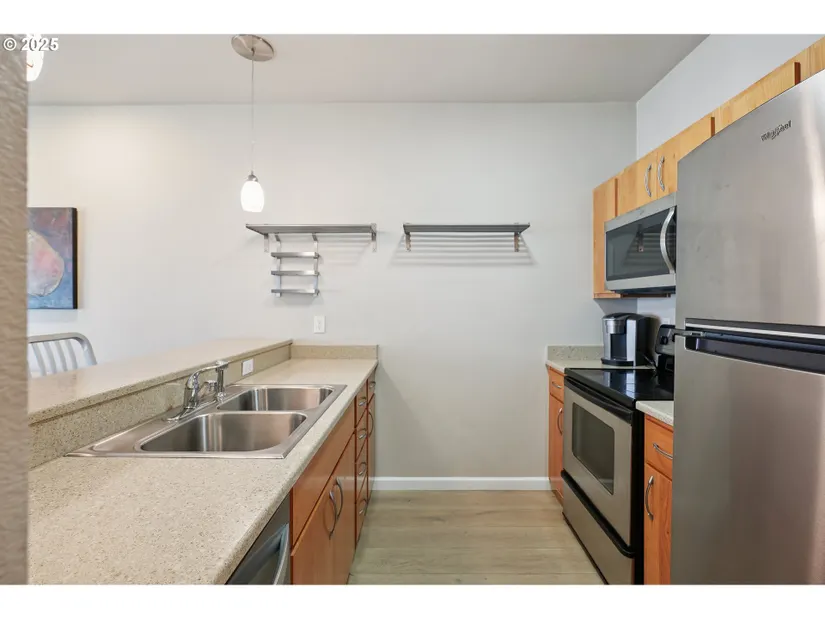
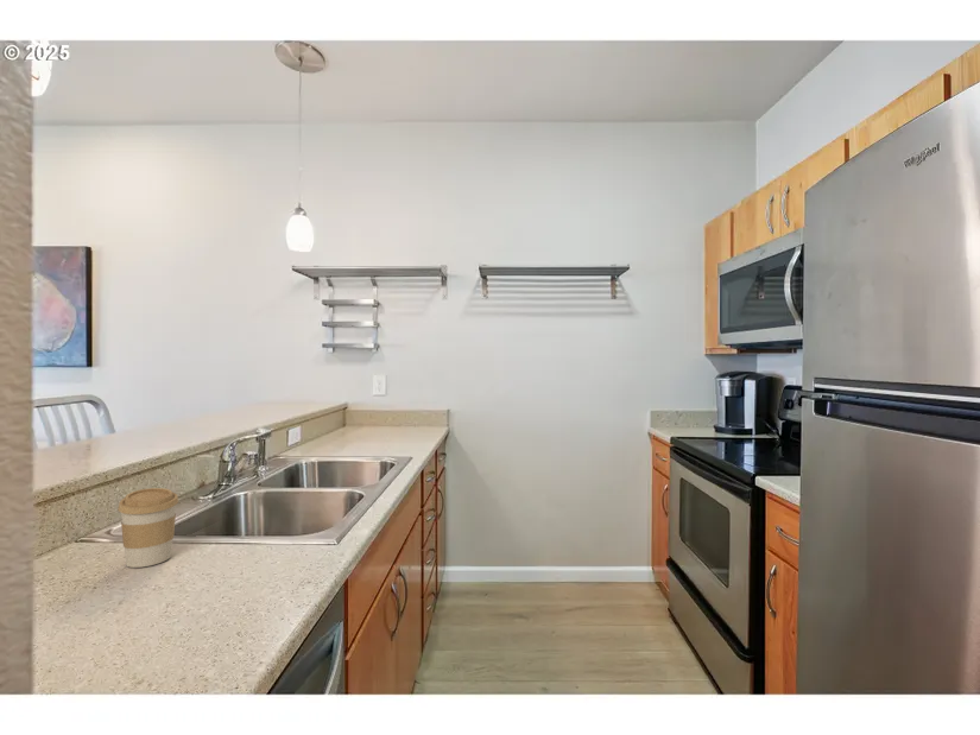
+ coffee cup [116,487,179,569]
